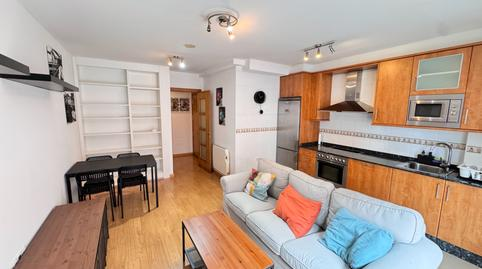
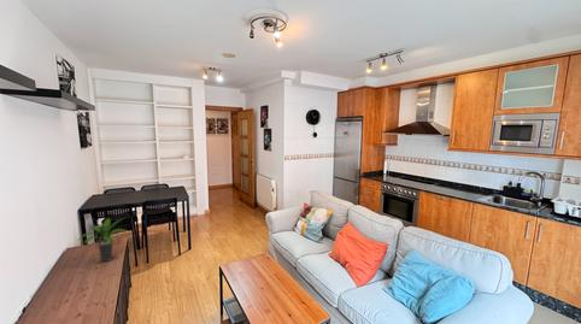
+ potted plant [78,217,130,264]
